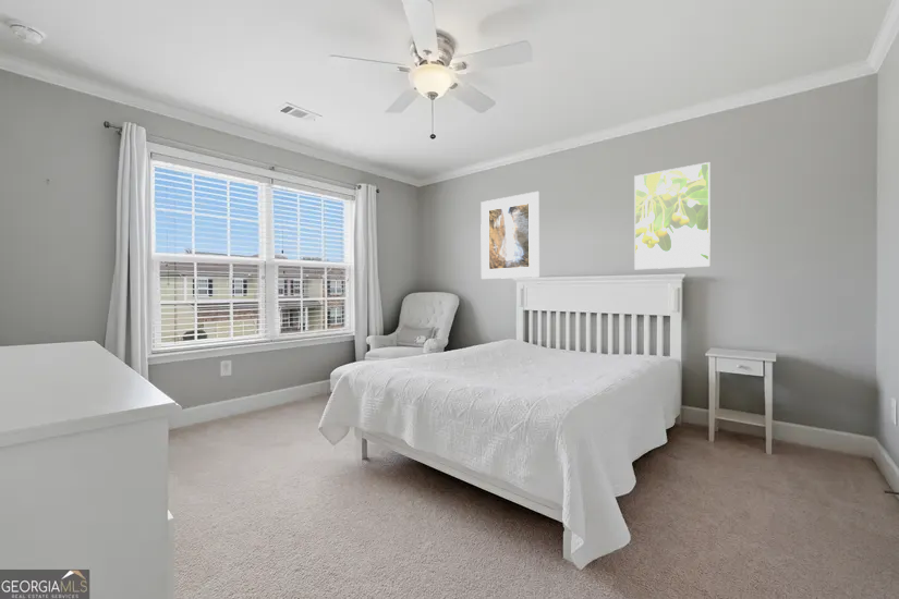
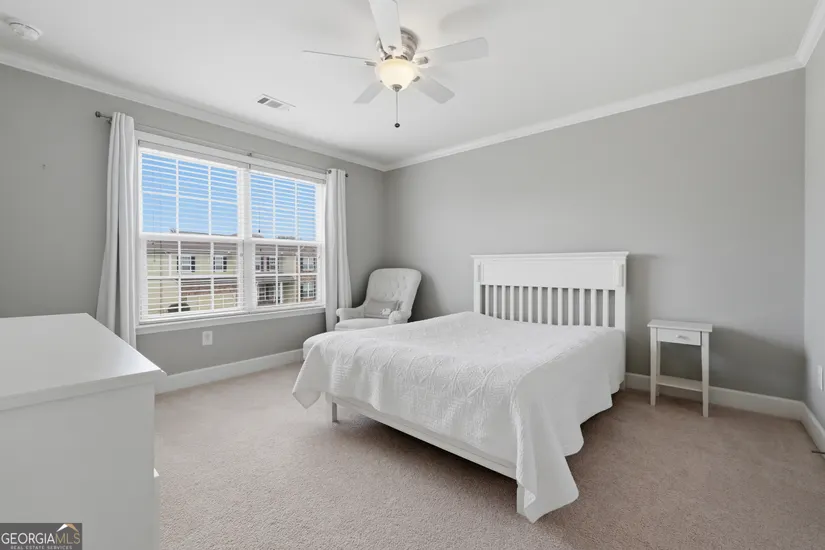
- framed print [633,161,712,270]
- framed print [479,191,540,280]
